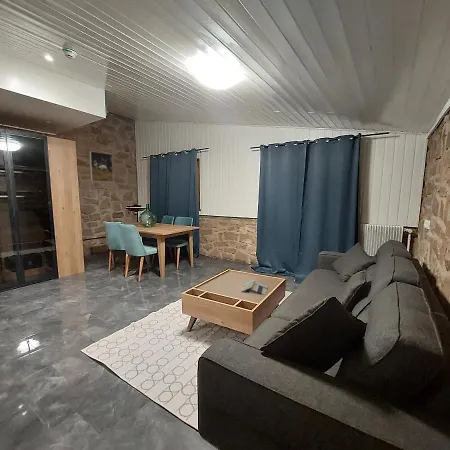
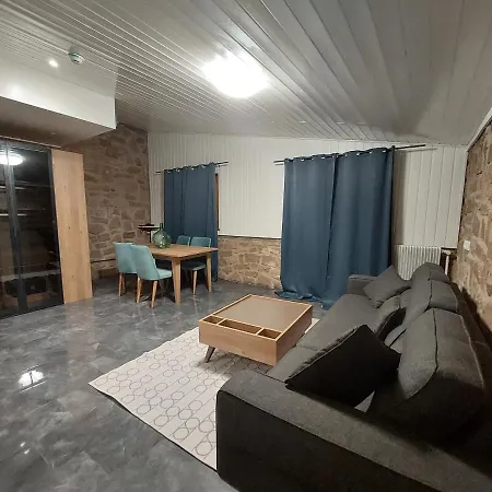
- brochure [240,278,269,296]
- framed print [89,150,114,183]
